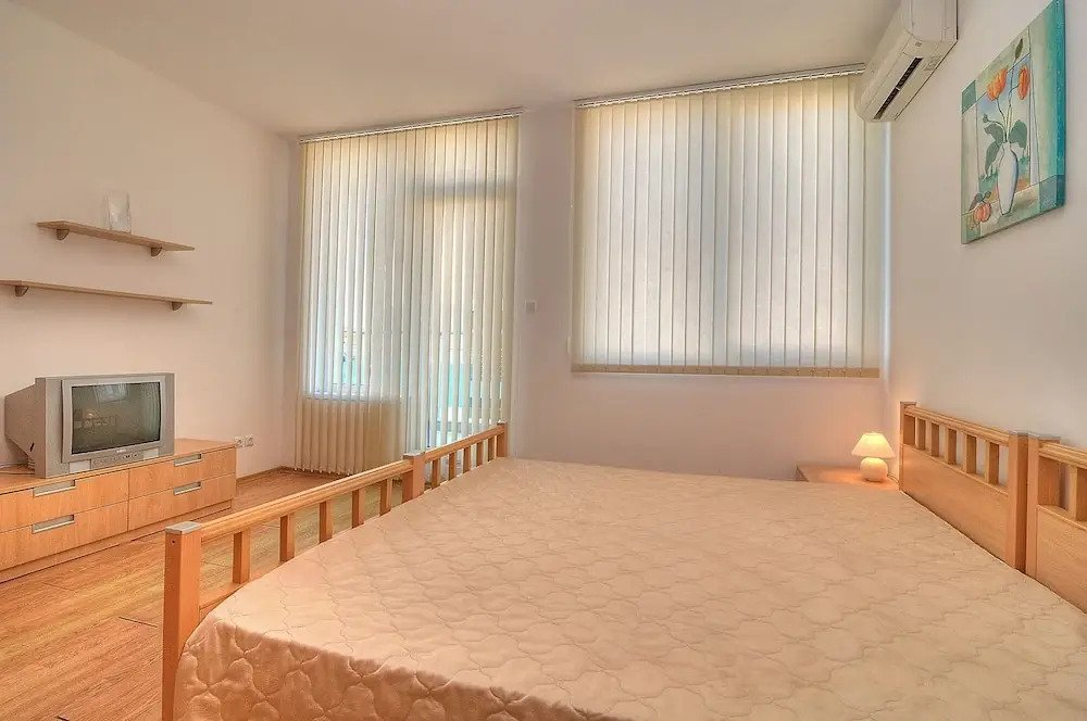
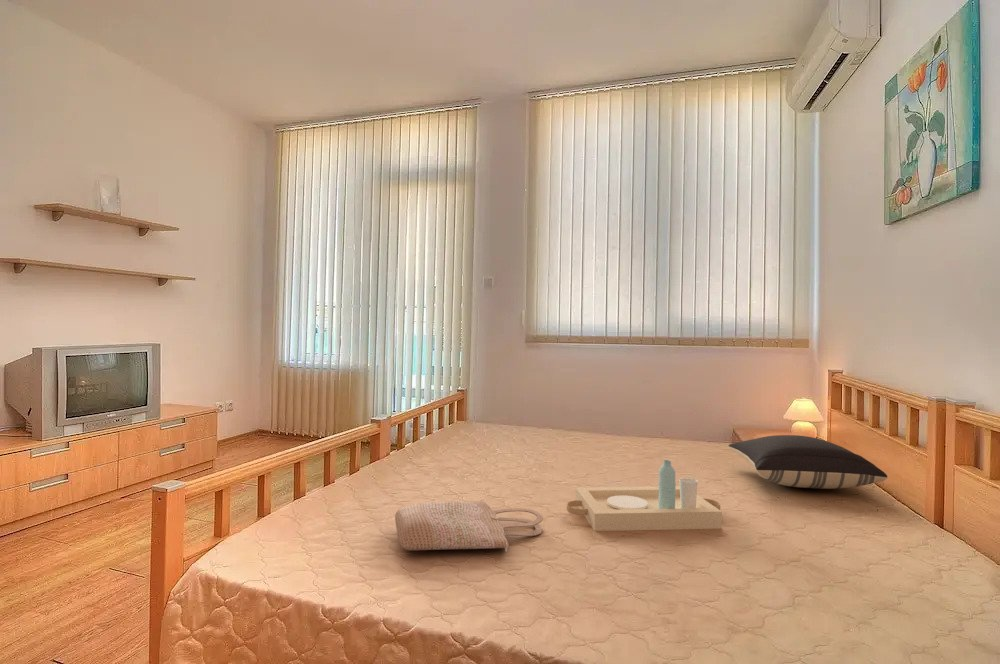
+ shopping bag [394,499,544,553]
+ serving tray [566,459,723,532]
+ pillow [728,434,888,490]
